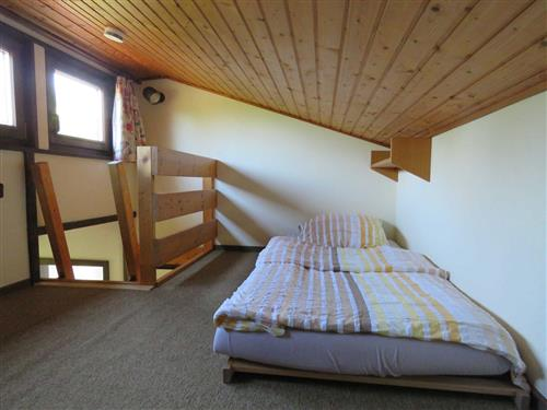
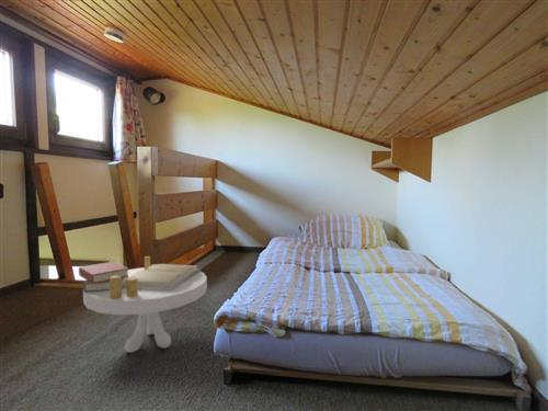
+ side table [78,255,208,354]
